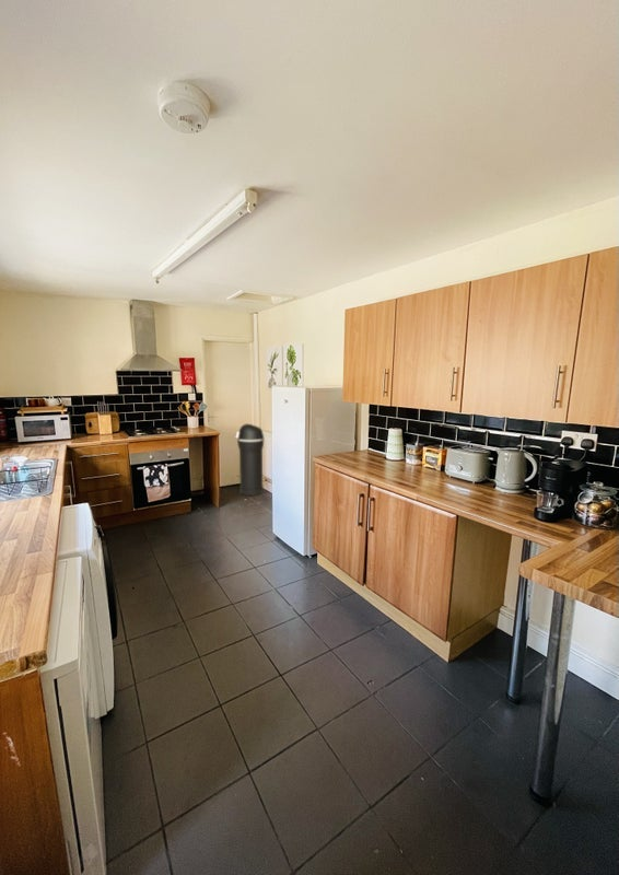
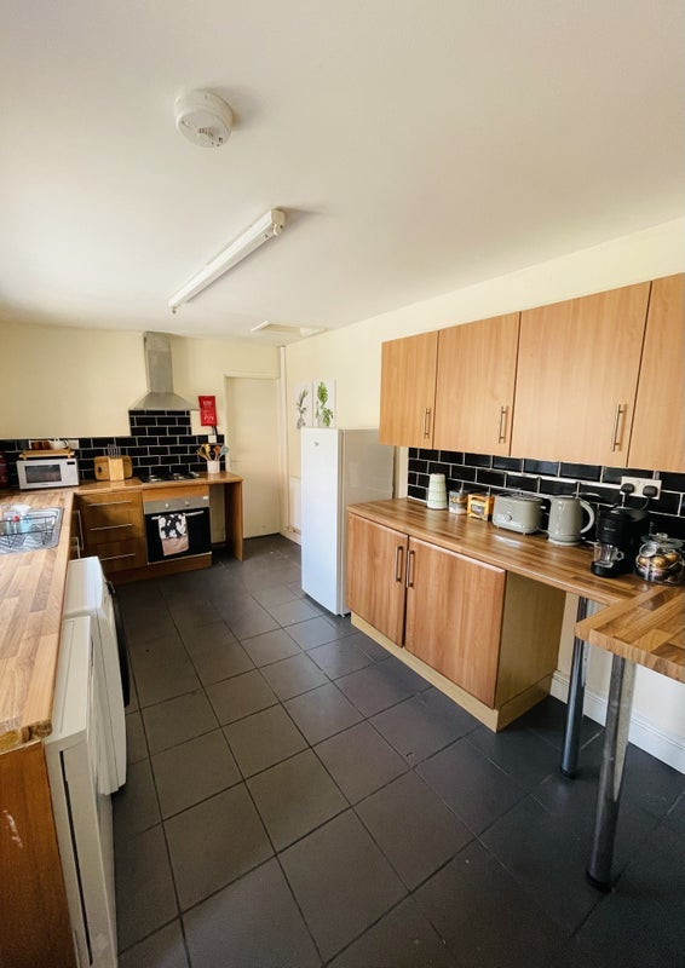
- trash can [235,423,265,497]
